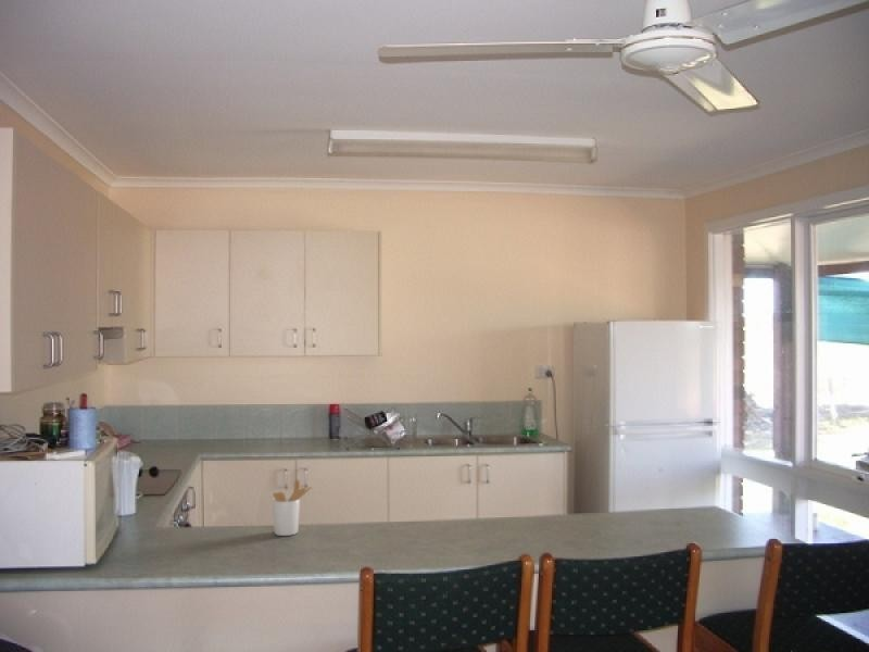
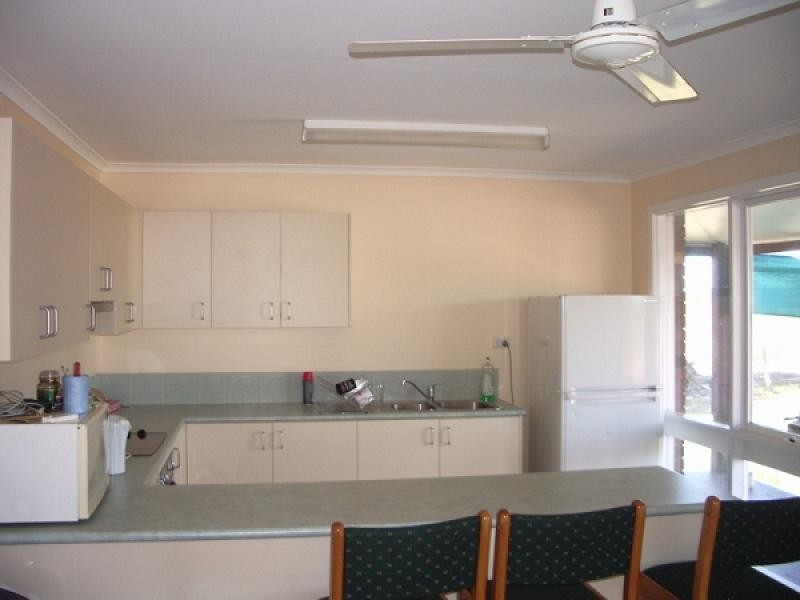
- utensil holder [272,478,313,537]
